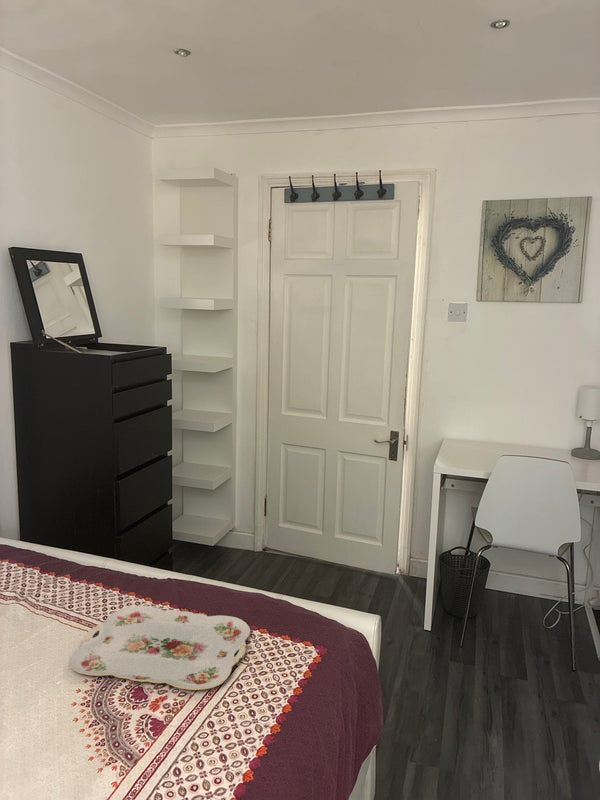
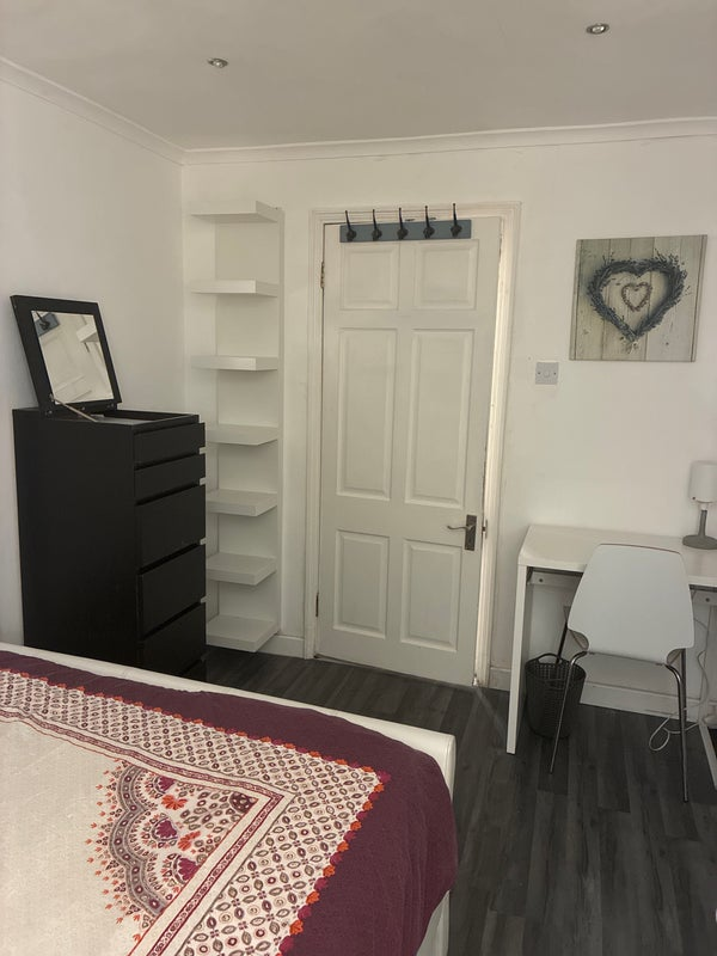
- serving tray [68,605,251,691]
